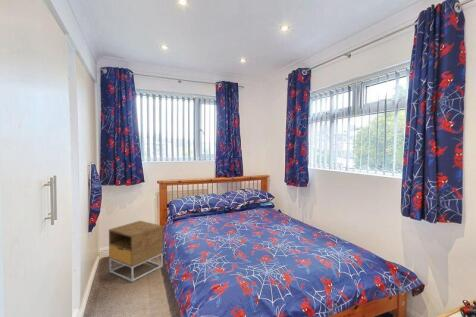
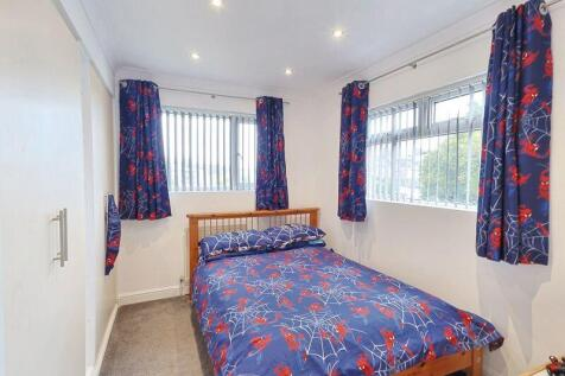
- nightstand [108,220,164,283]
